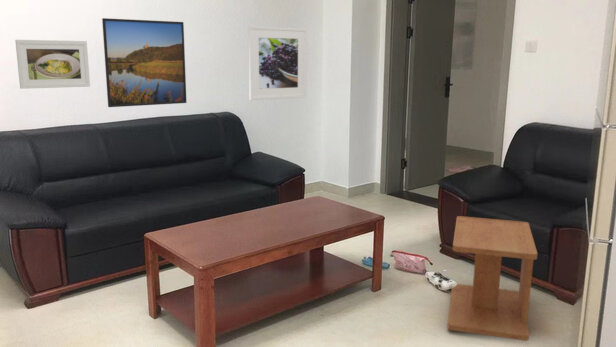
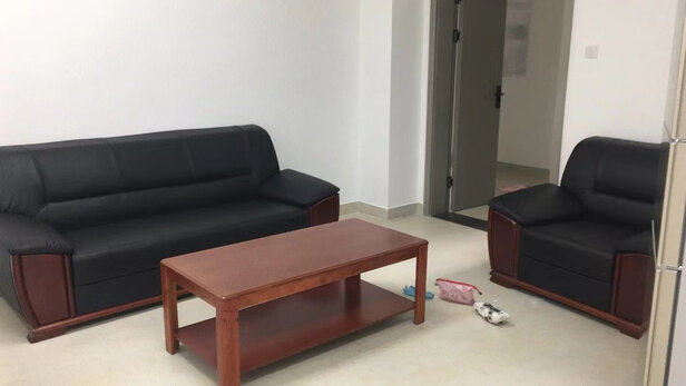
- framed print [101,17,188,108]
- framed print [247,25,307,101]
- side table [446,215,538,342]
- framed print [14,39,91,90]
